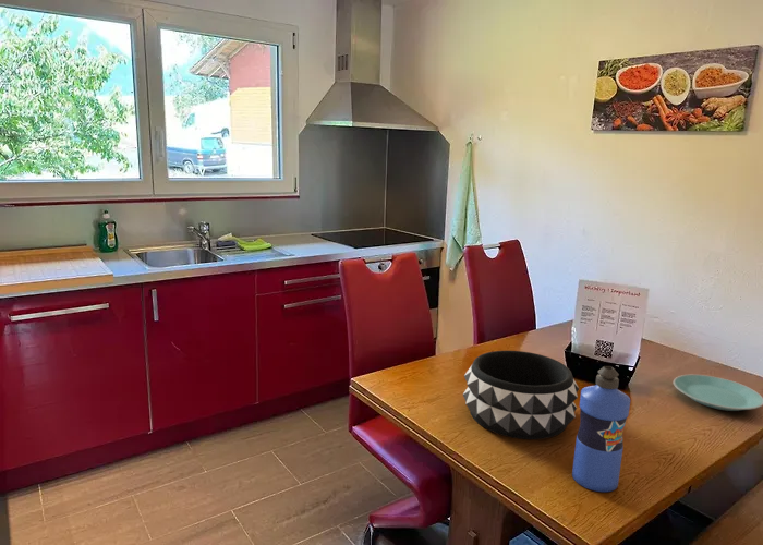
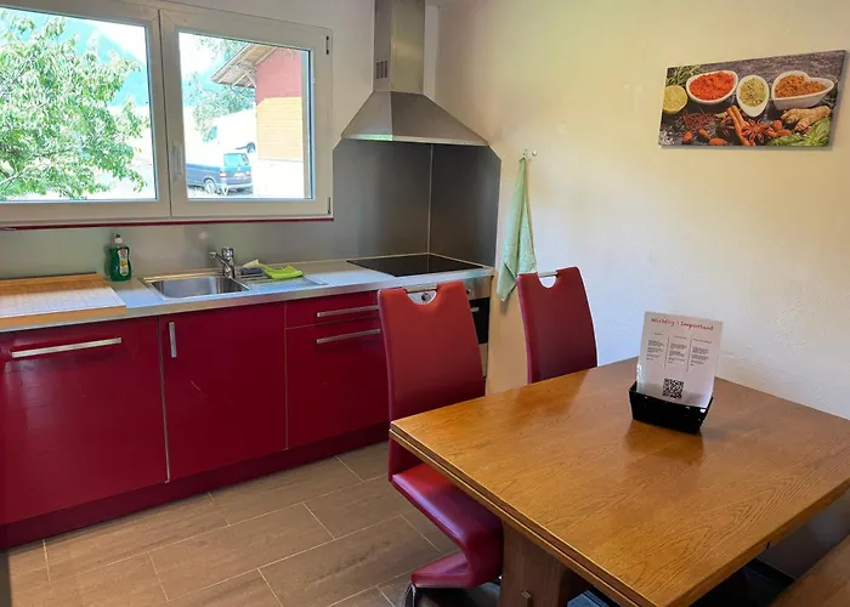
- water bottle [571,365,631,493]
- plate [673,374,763,412]
- decorative bowl [462,350,580,440]
